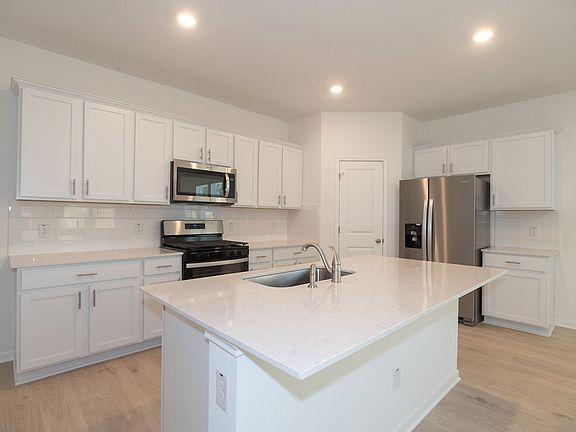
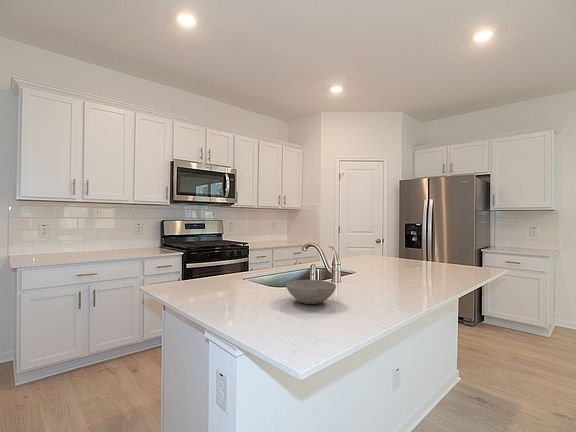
+ bowl [285,279,337,305]
